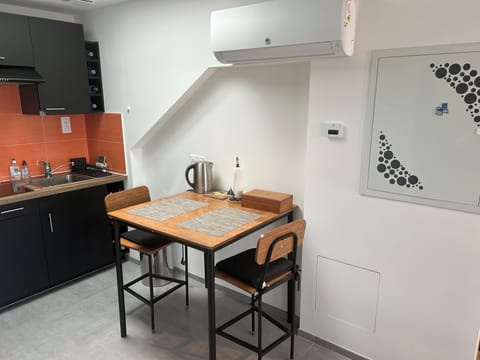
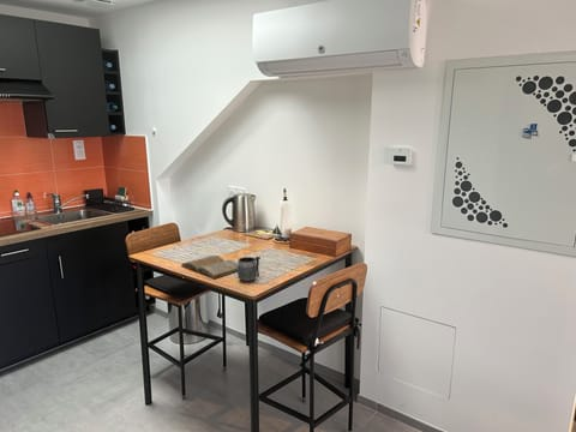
+ book [180,254,238,280]
+ mug [236,256,262,283]
